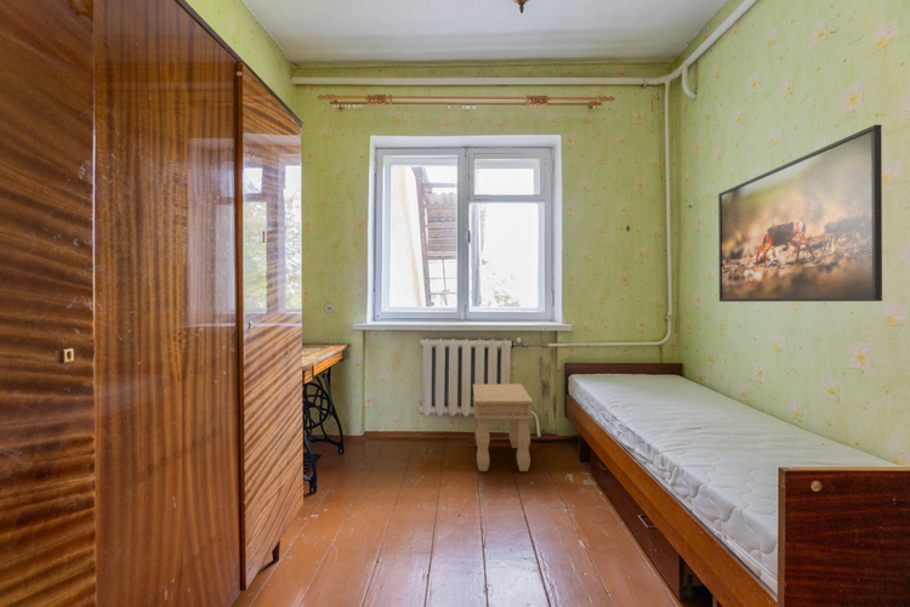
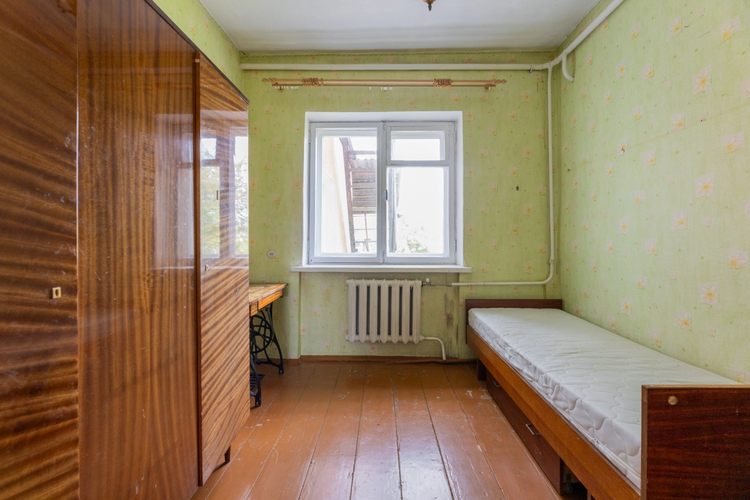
- side table [472,382,534,472]
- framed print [717,124,883,302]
